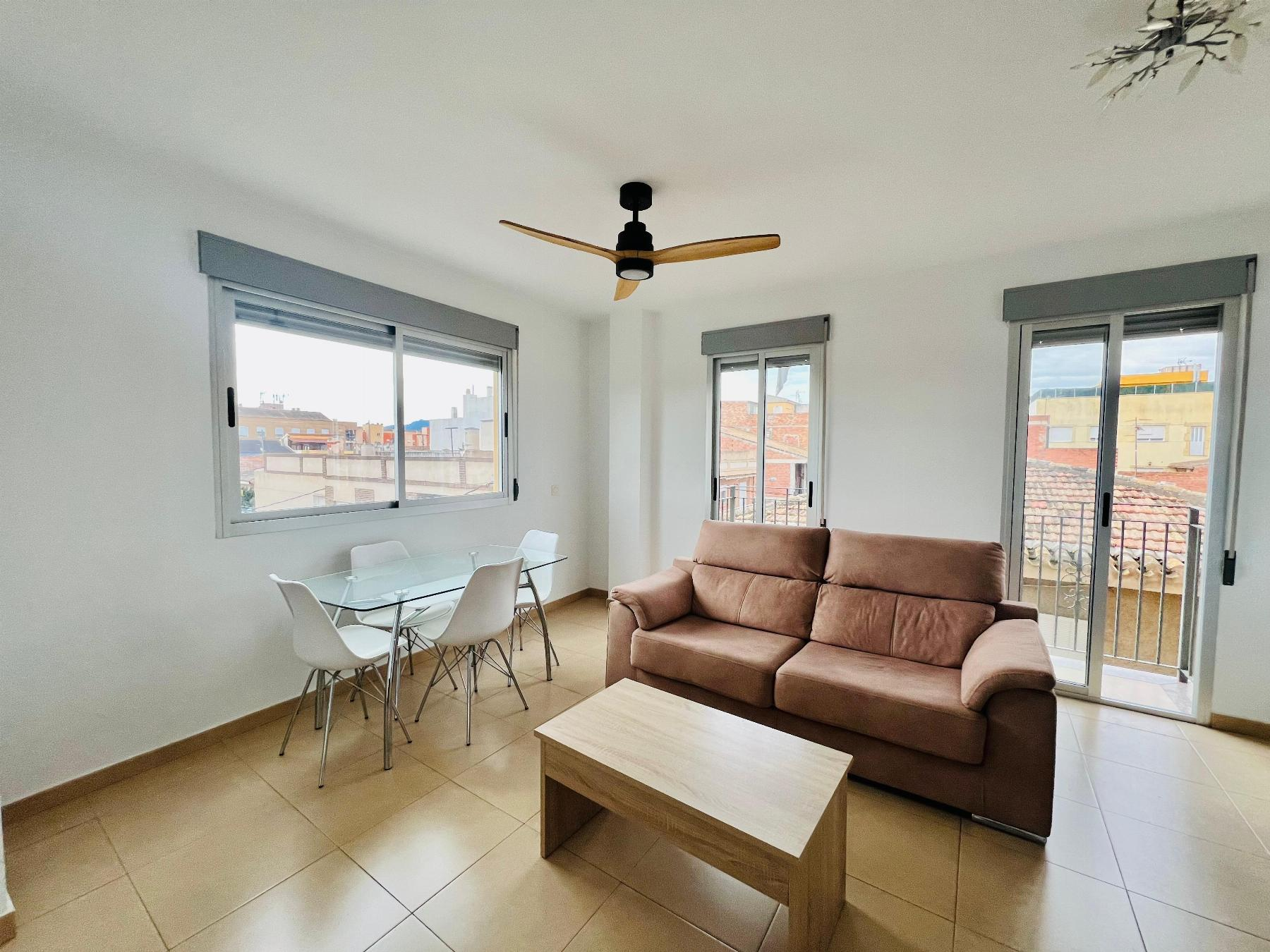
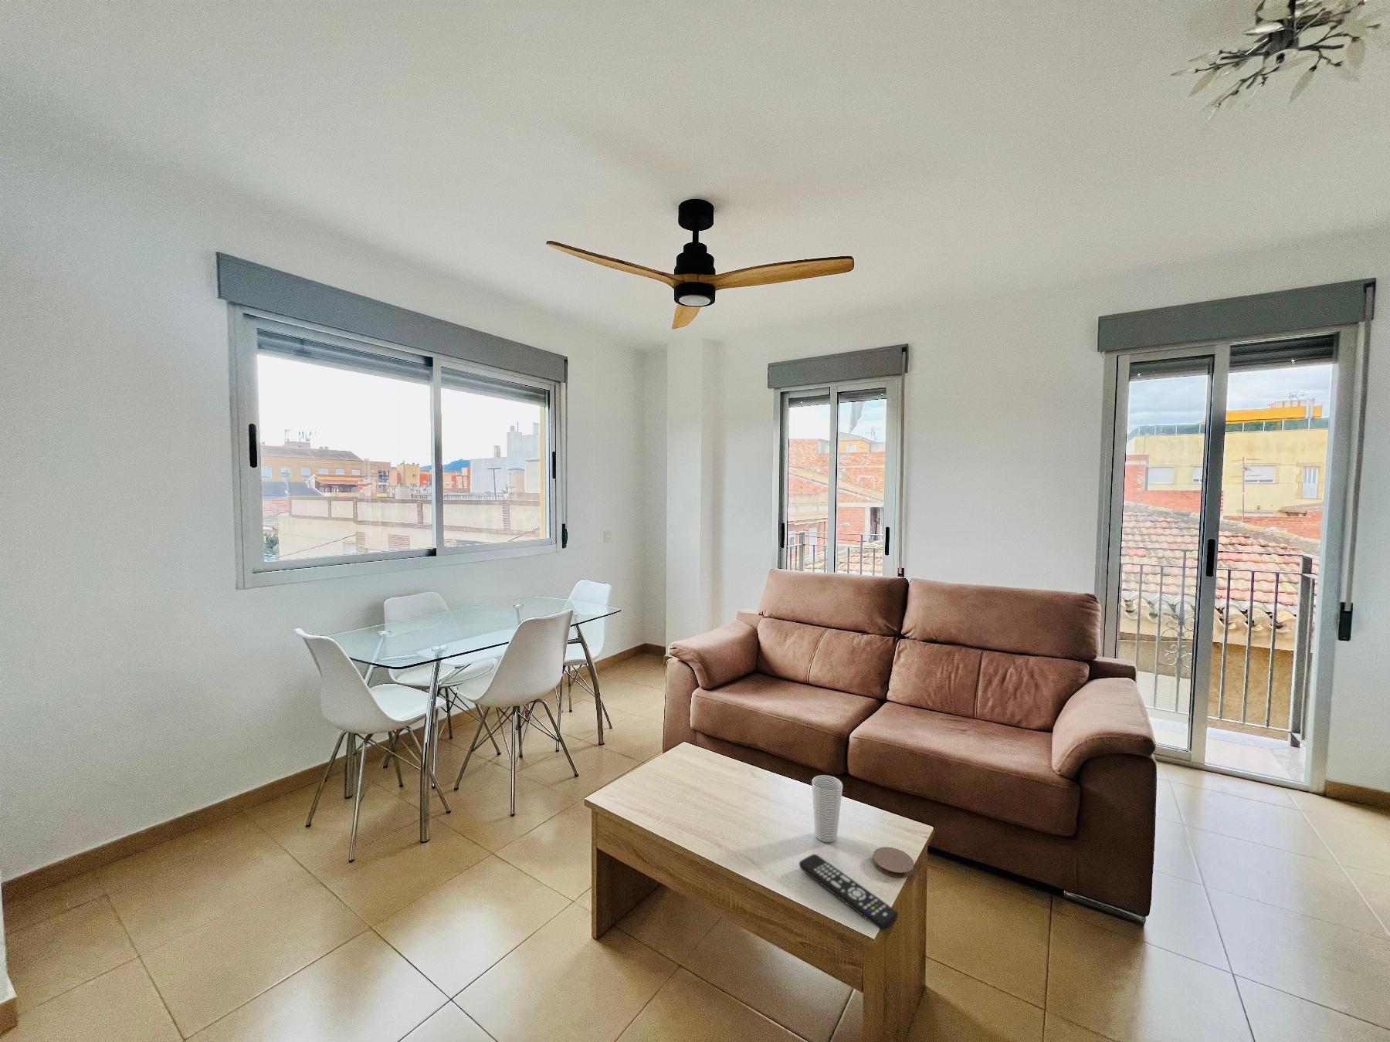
+ coaster [872,846,914,879]
+ cup [811,774,843,843]
+ remote control [799,853,899,930]
